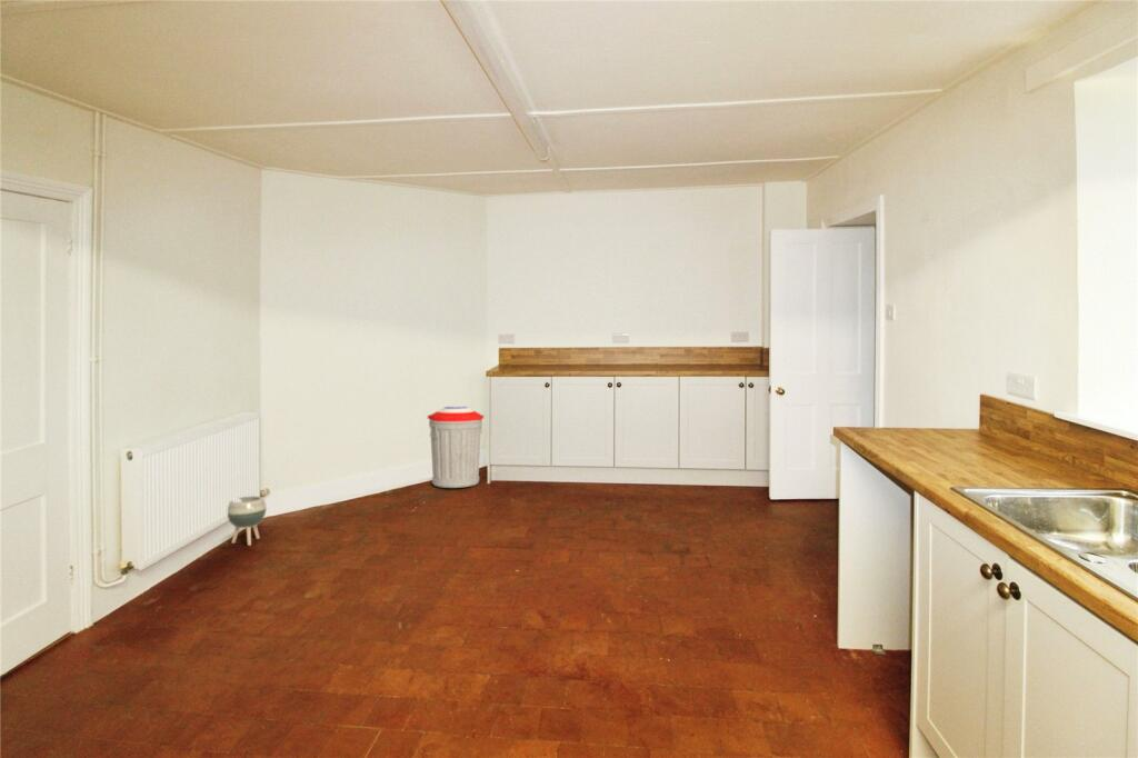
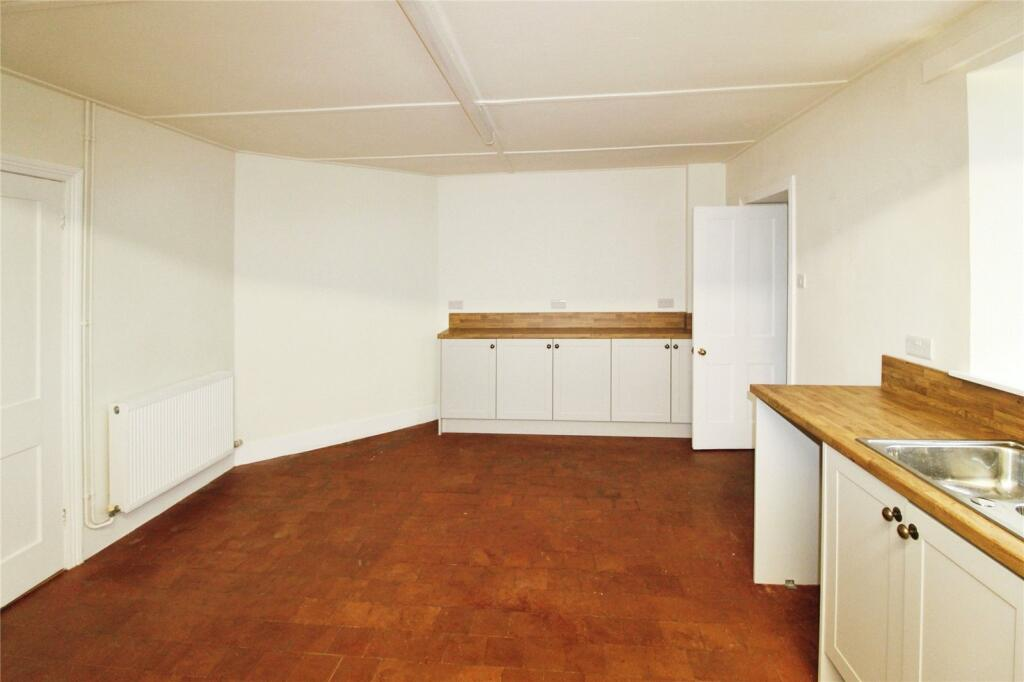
- trash can [427,406,485,489]
- planter [227,495,268,547]
